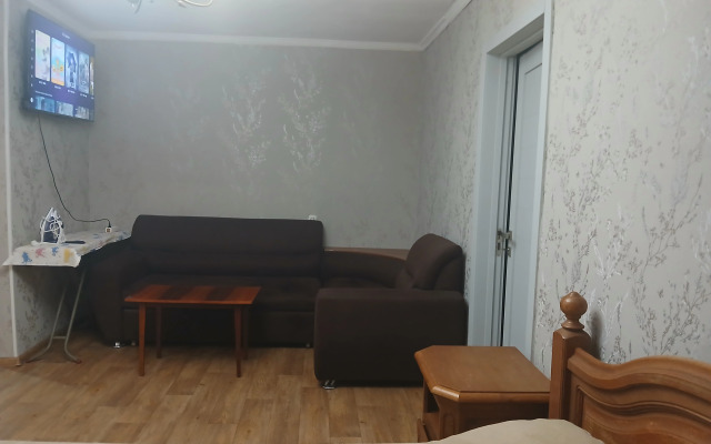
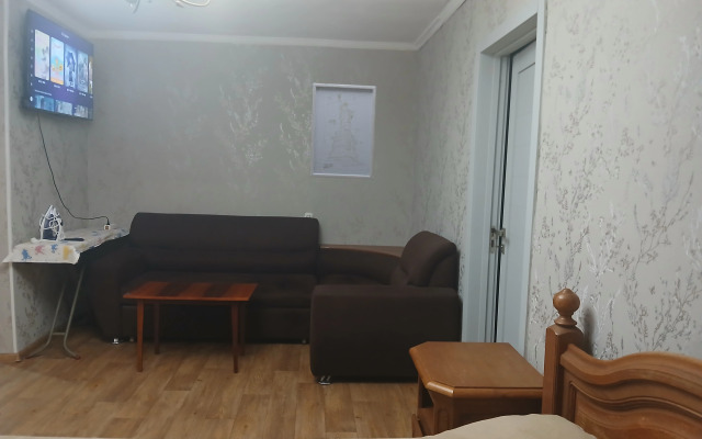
+ wall art [309,82,377,180]
